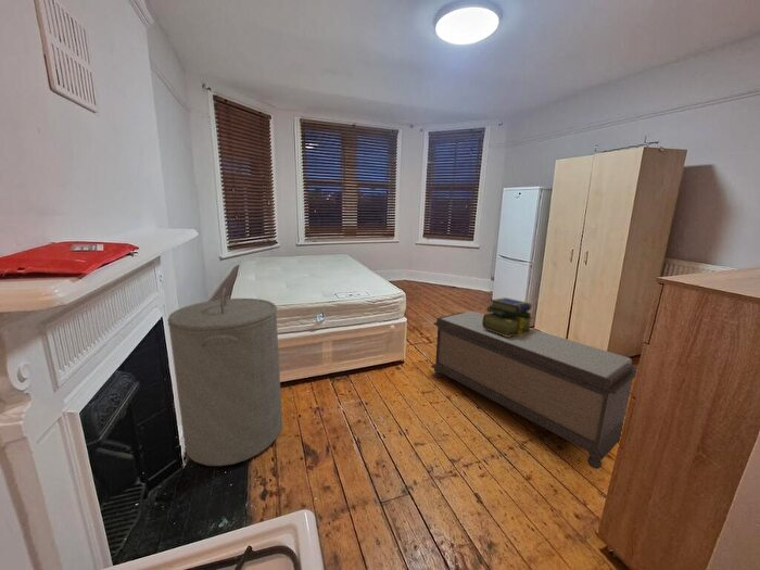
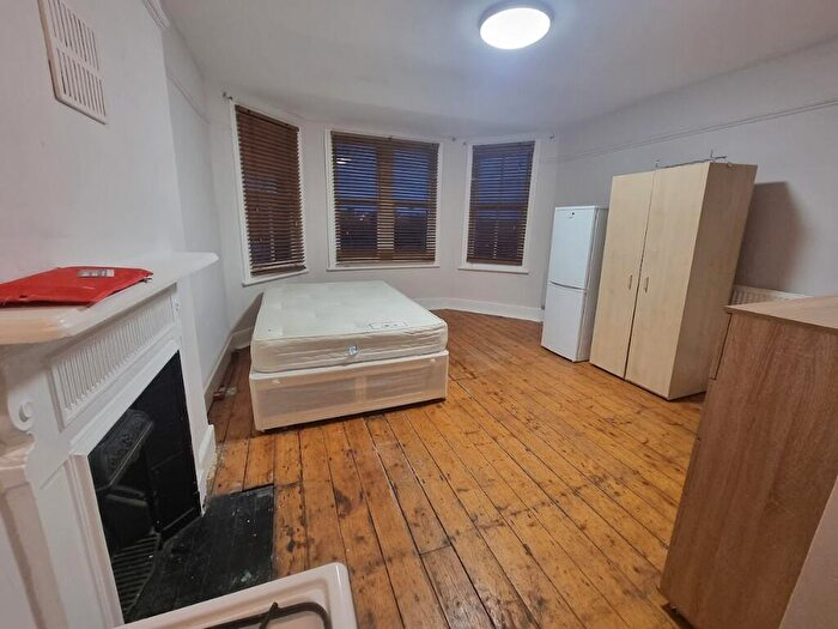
- stack of books [482,296,534,337]
- laundry hamper [166,287,283,467]
- bench [430,311,638,470]
